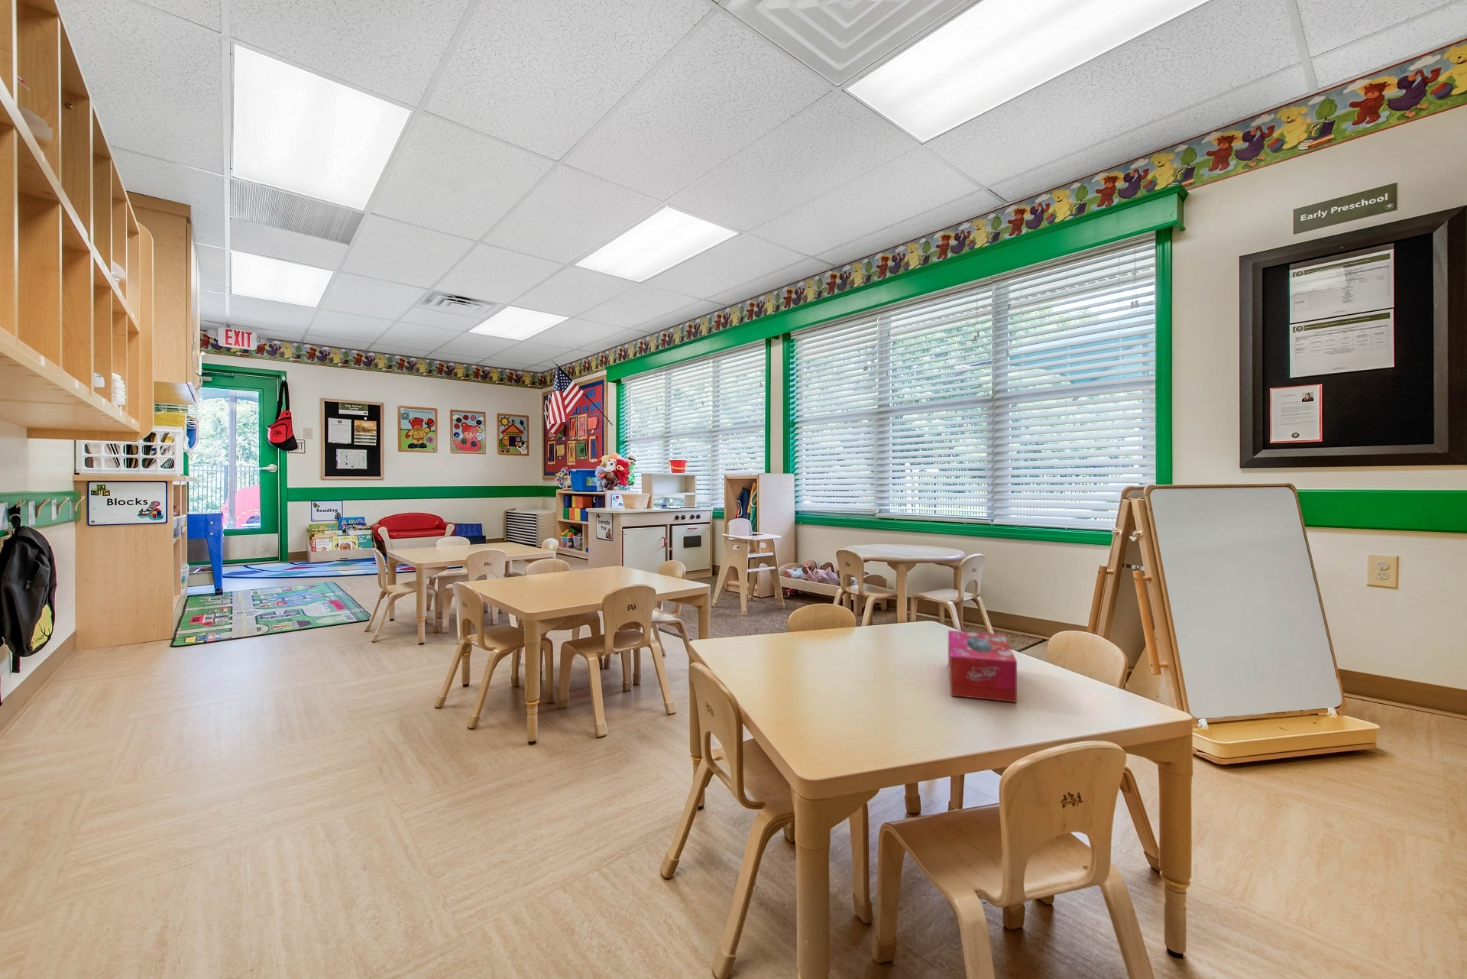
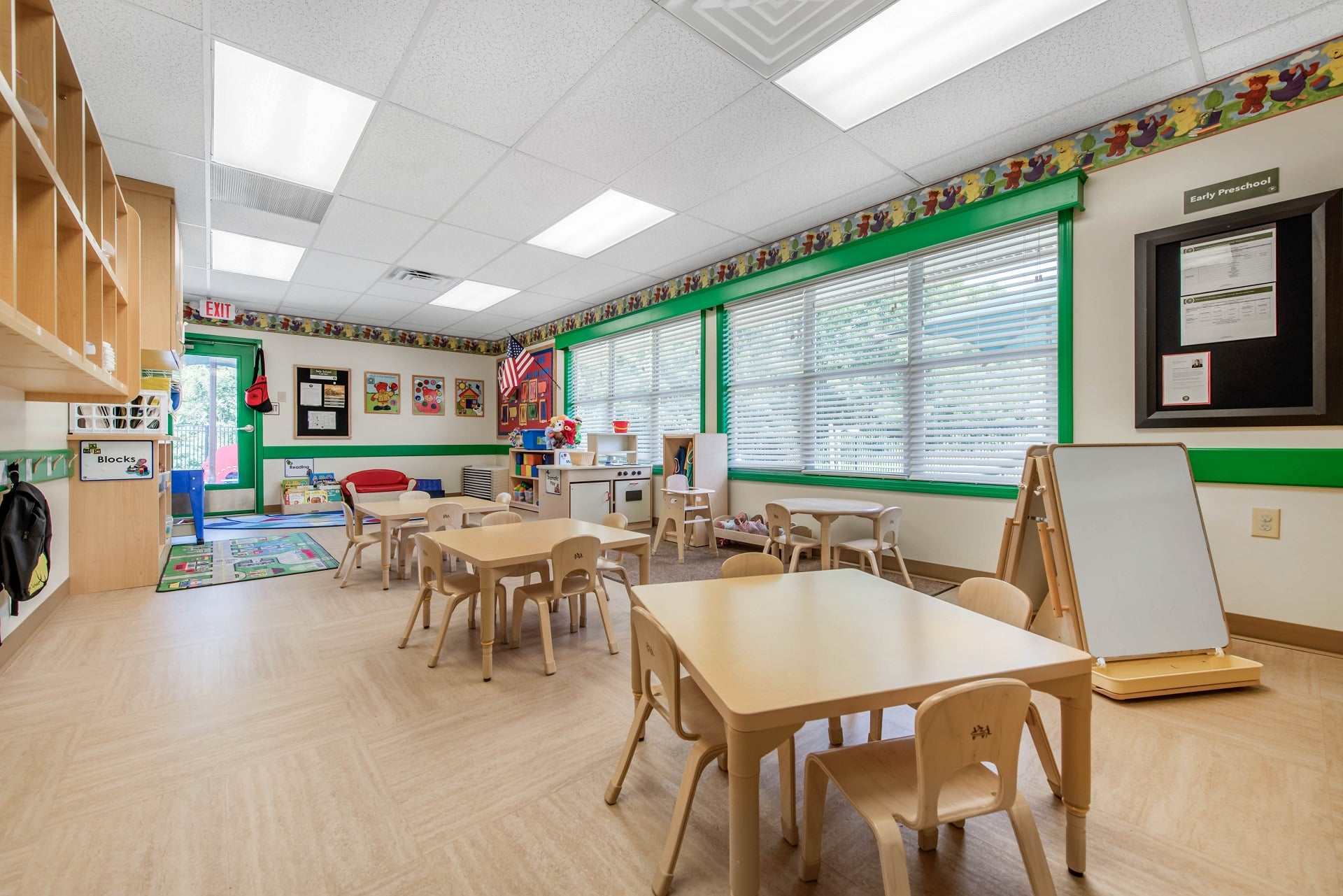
- tissue box [947,629,1018,703]
